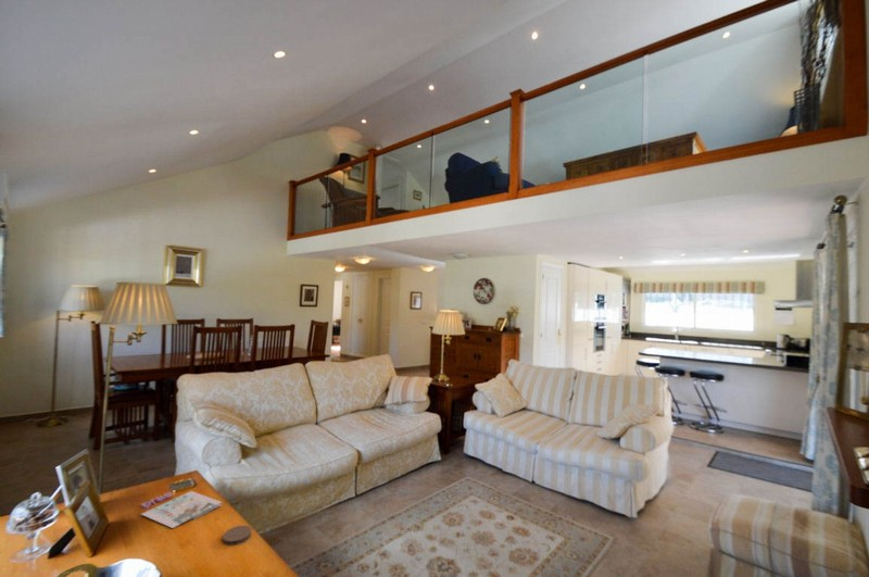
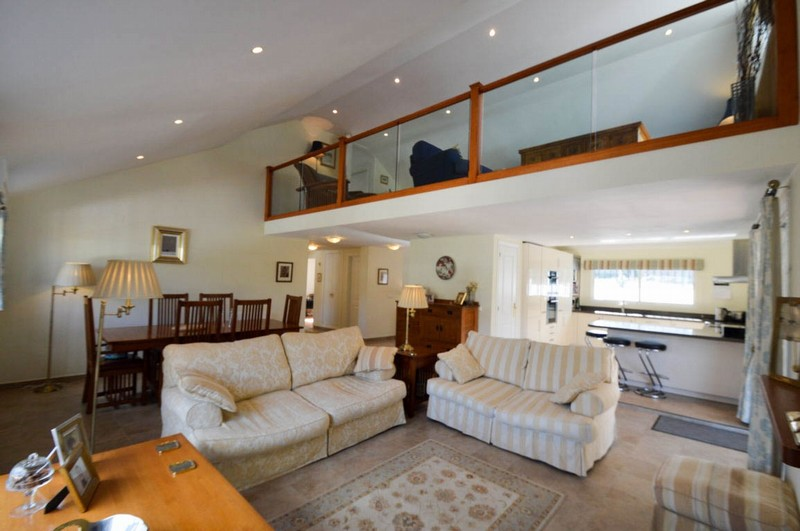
- magazine [140,490,223,529]
- coaster [222,525,252,545]
